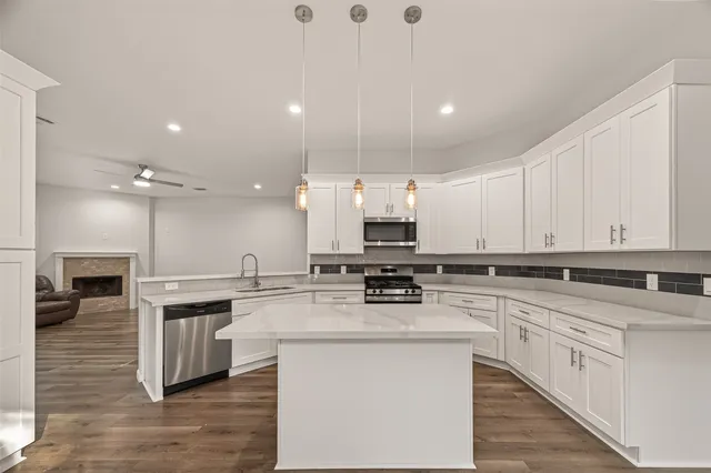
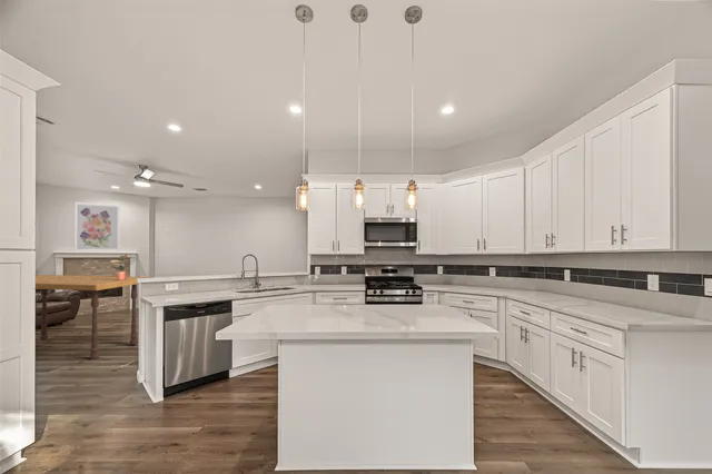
+ dining table [34,274,151,361]
+ wall art [73,201,121,253]
+ potted plant [110,253,134,280]
